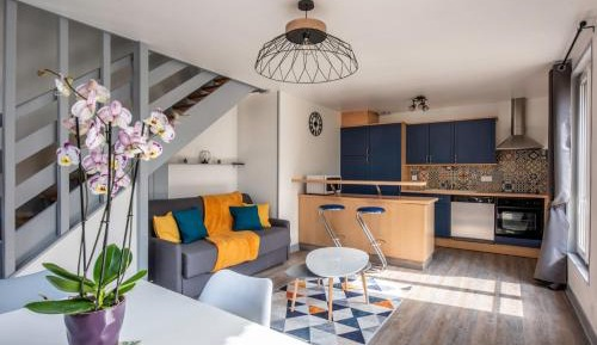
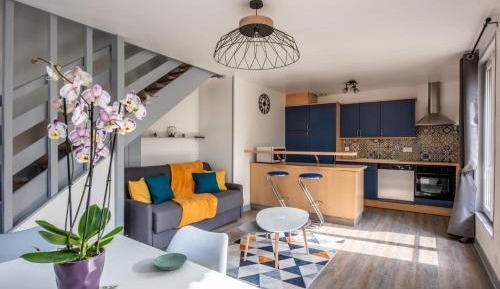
+ saucer [152,252,188,271]
